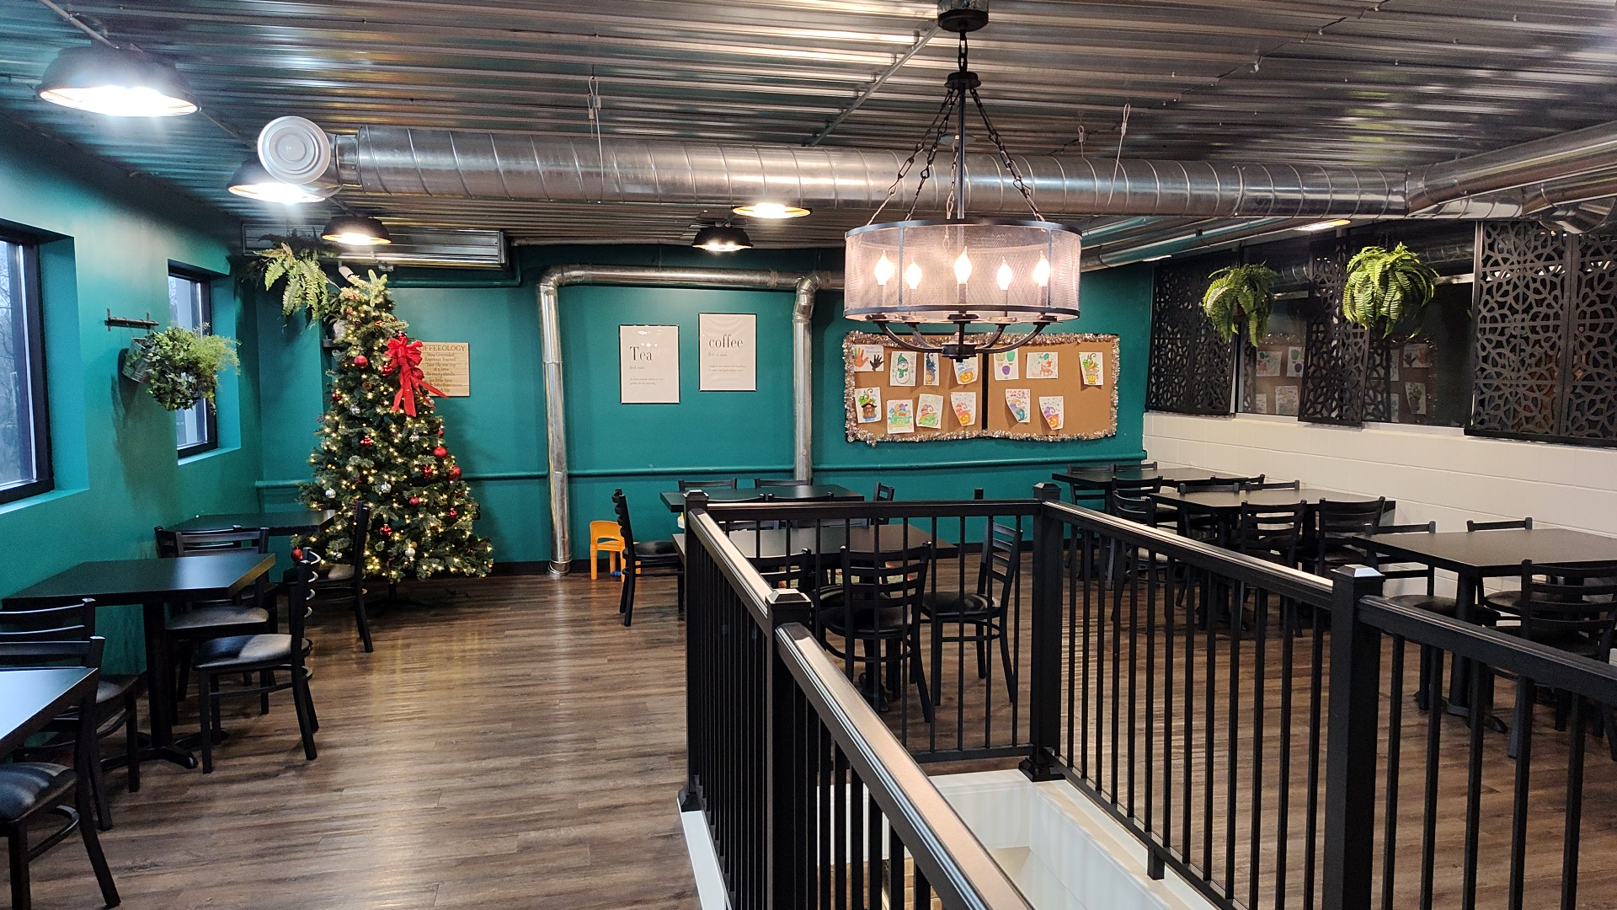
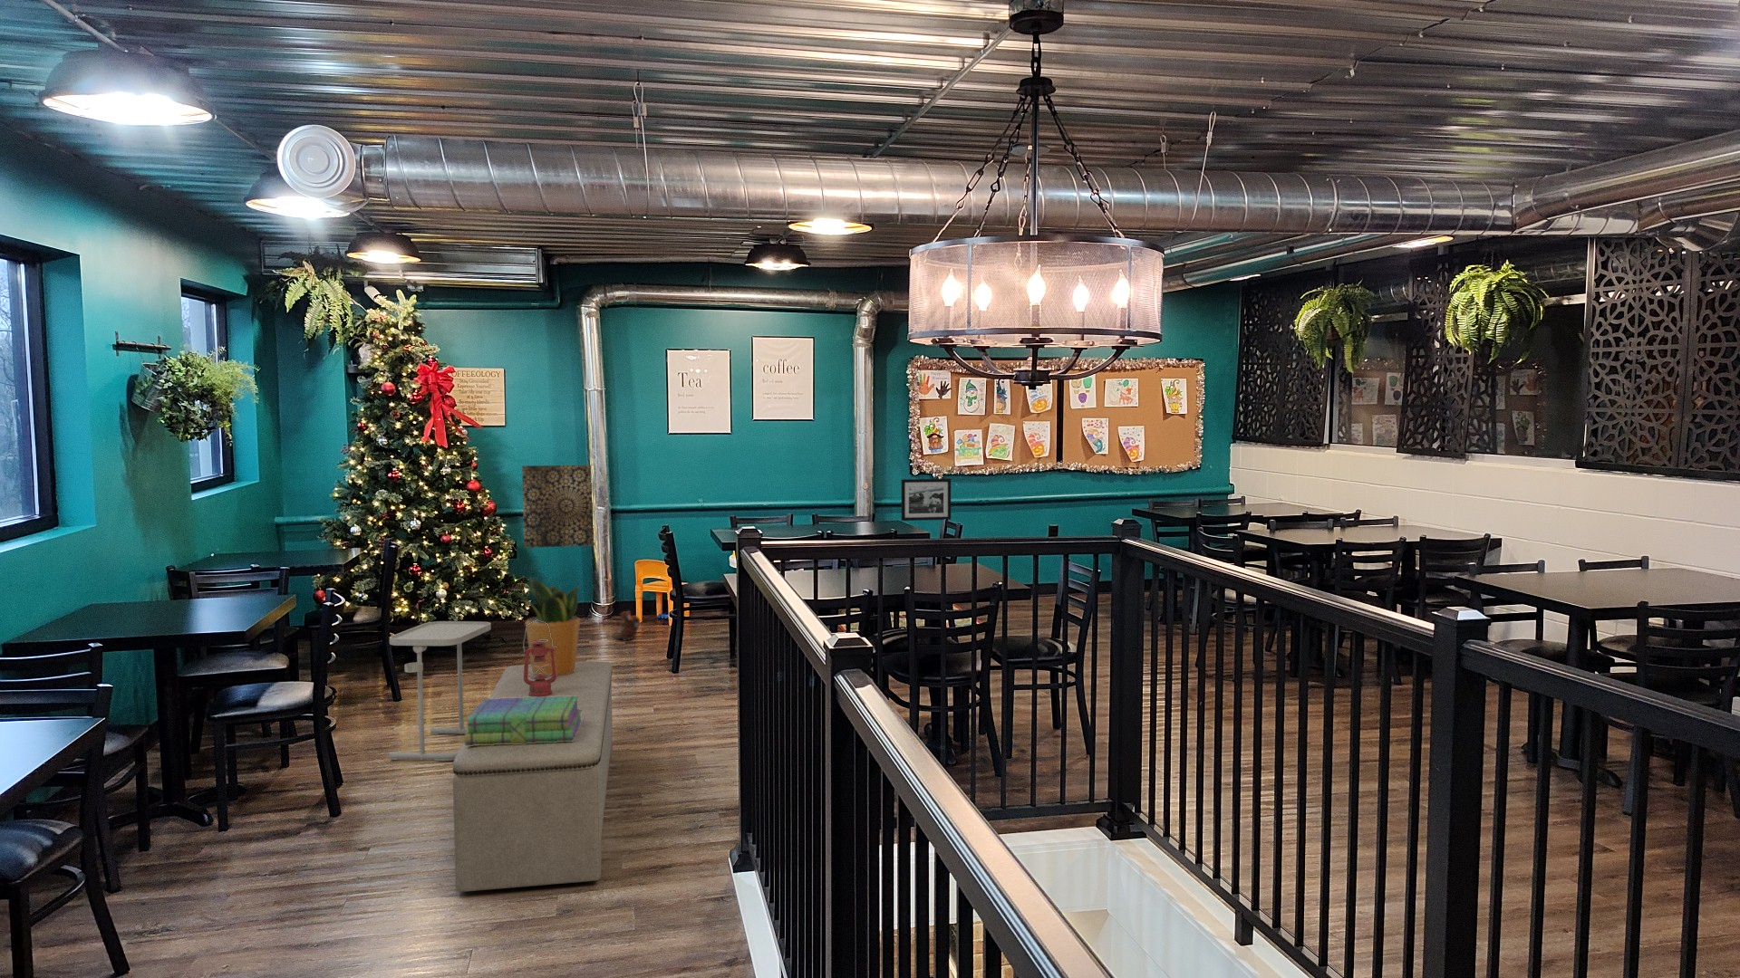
+ wall art [521,465,608,549]
+ side table [388,620,492,762]
+ picture frame [901,478,951,522]
+ stack of books [464,696,582,746]
+ plush toy [615,610,641,642]
+ potted plant [504,576,583,676]
+ bench [452,662,613,893]
+ lantern [522,620,557,697]
